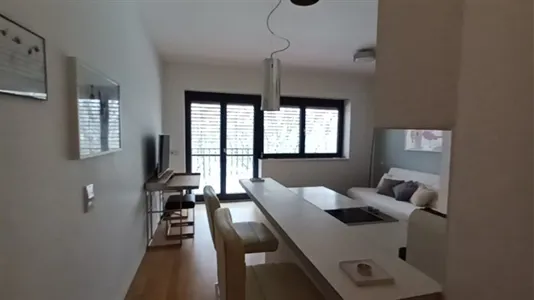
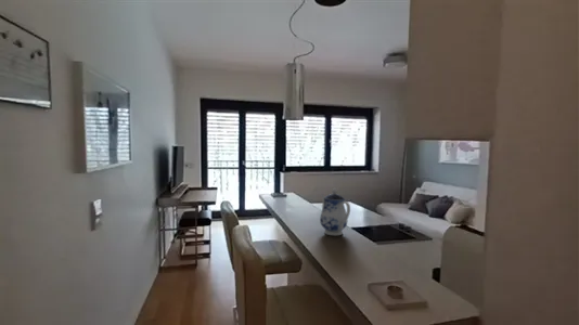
+ teapot [319,187,351,236]
